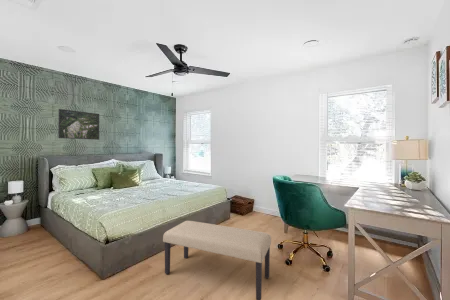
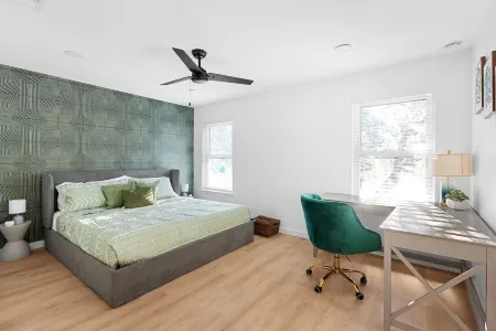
- bench [162,220,272,300]
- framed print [57,108,100,141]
